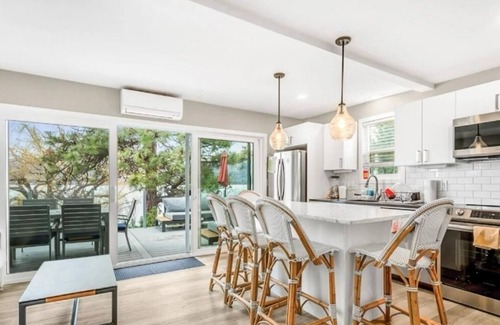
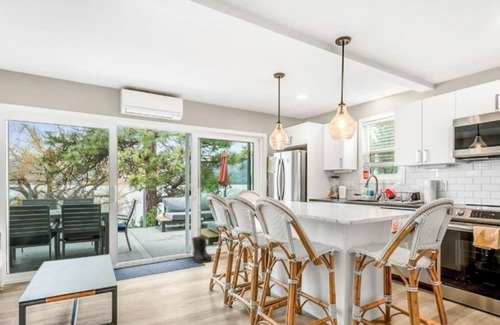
+ boots [191,235,214,265]
